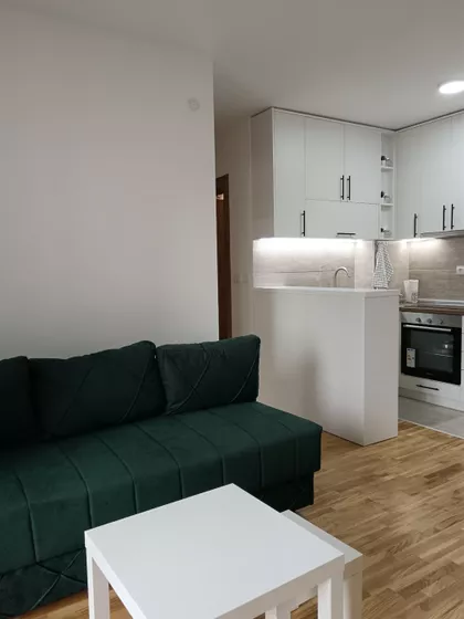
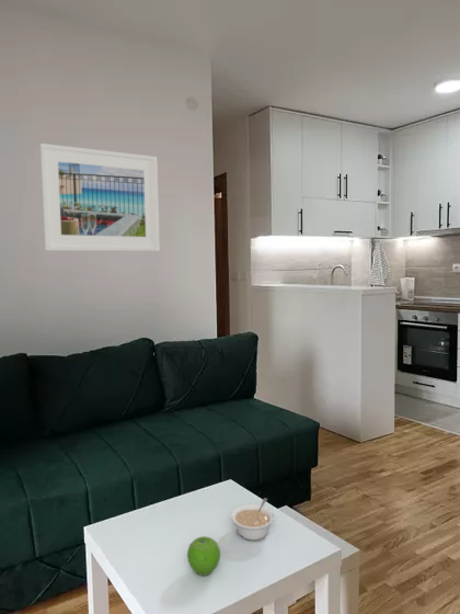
+ legume [230,497,275,542]
+ fruit [186,535,221,577]
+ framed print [39,143,161,252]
